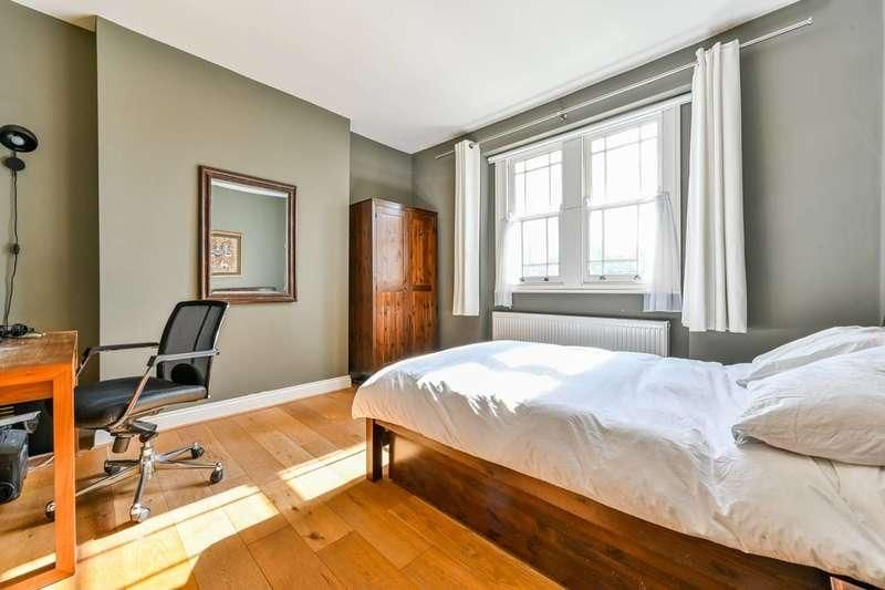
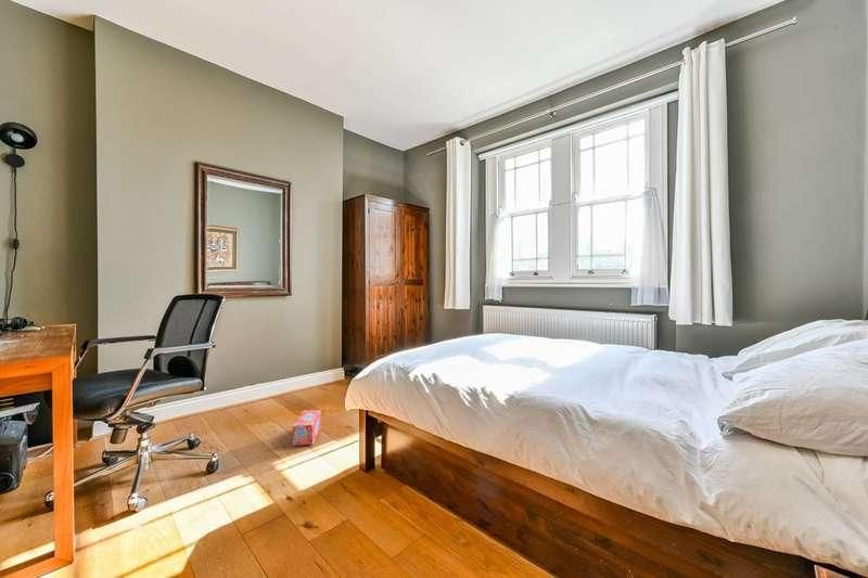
+ box [292,409,322,447]
